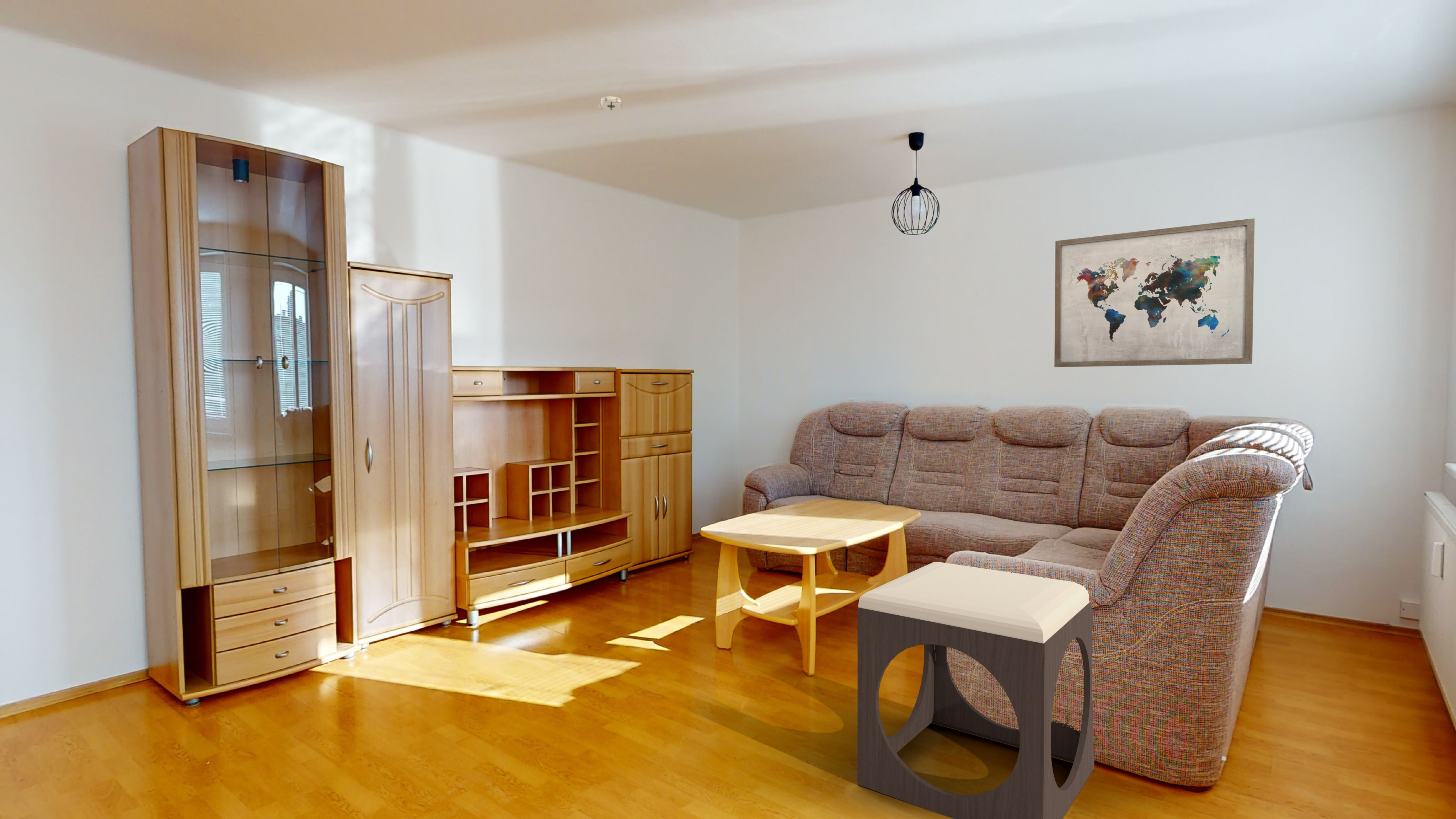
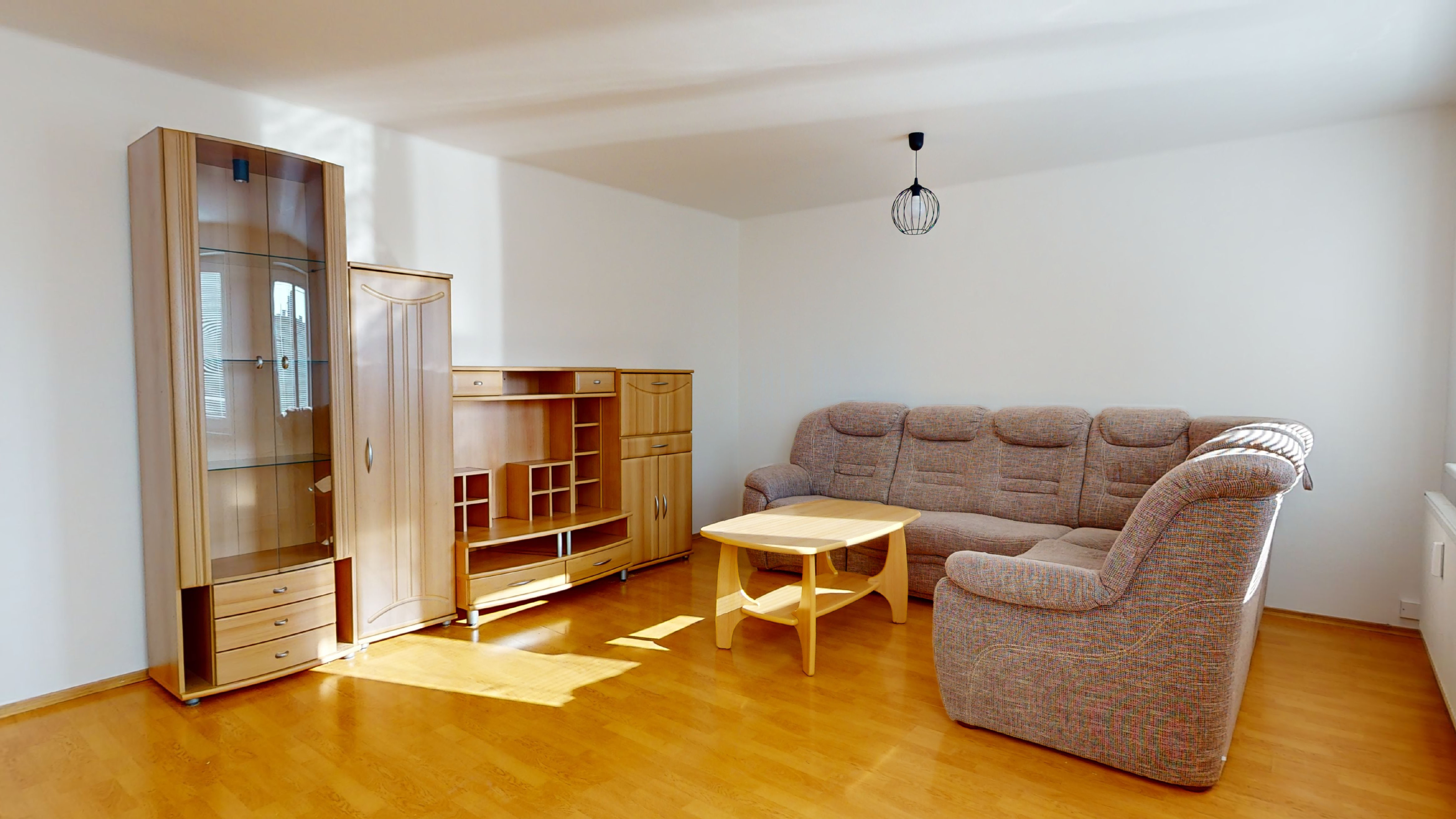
- wall art [1054,218,1255,368]
- footstool [857,561,1095,819]
- smoke detector [597,96,624,111]
